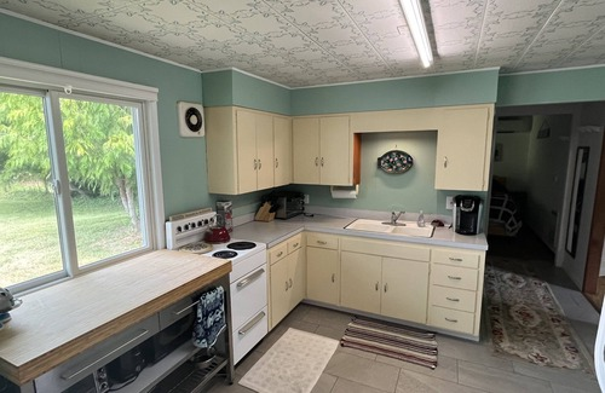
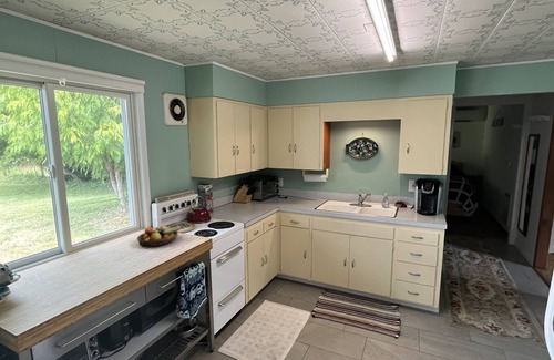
+ fruit bowl [136,224,182,248]
